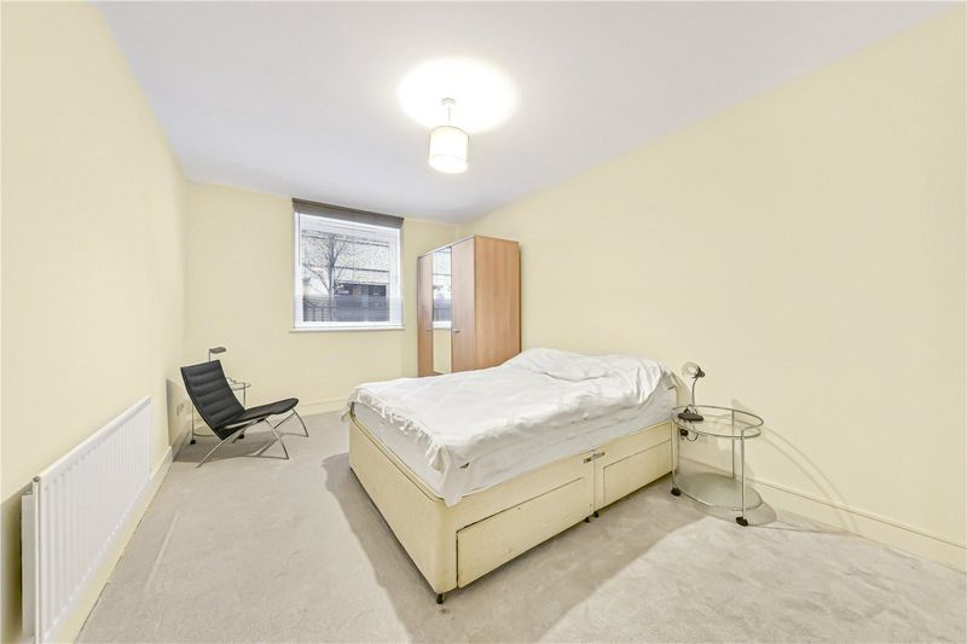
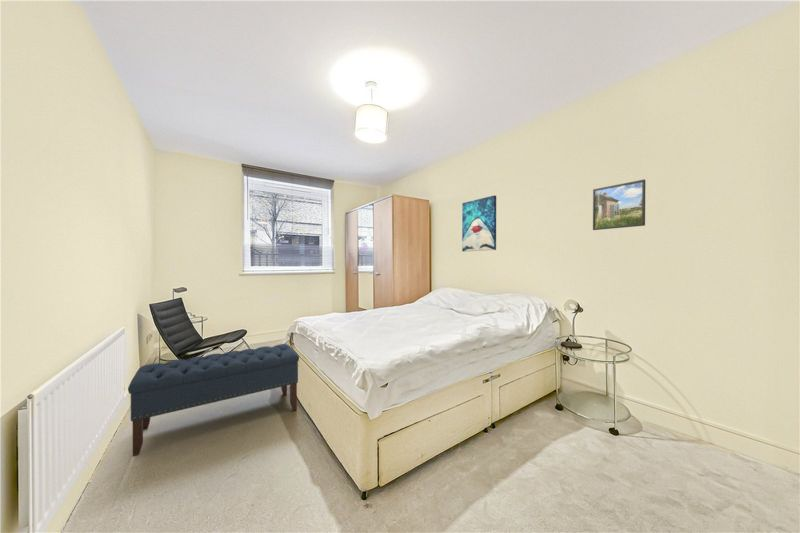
+ wall art [461,194,497,252]
+ bench [127,343,300,457]
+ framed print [592,179,646,231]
